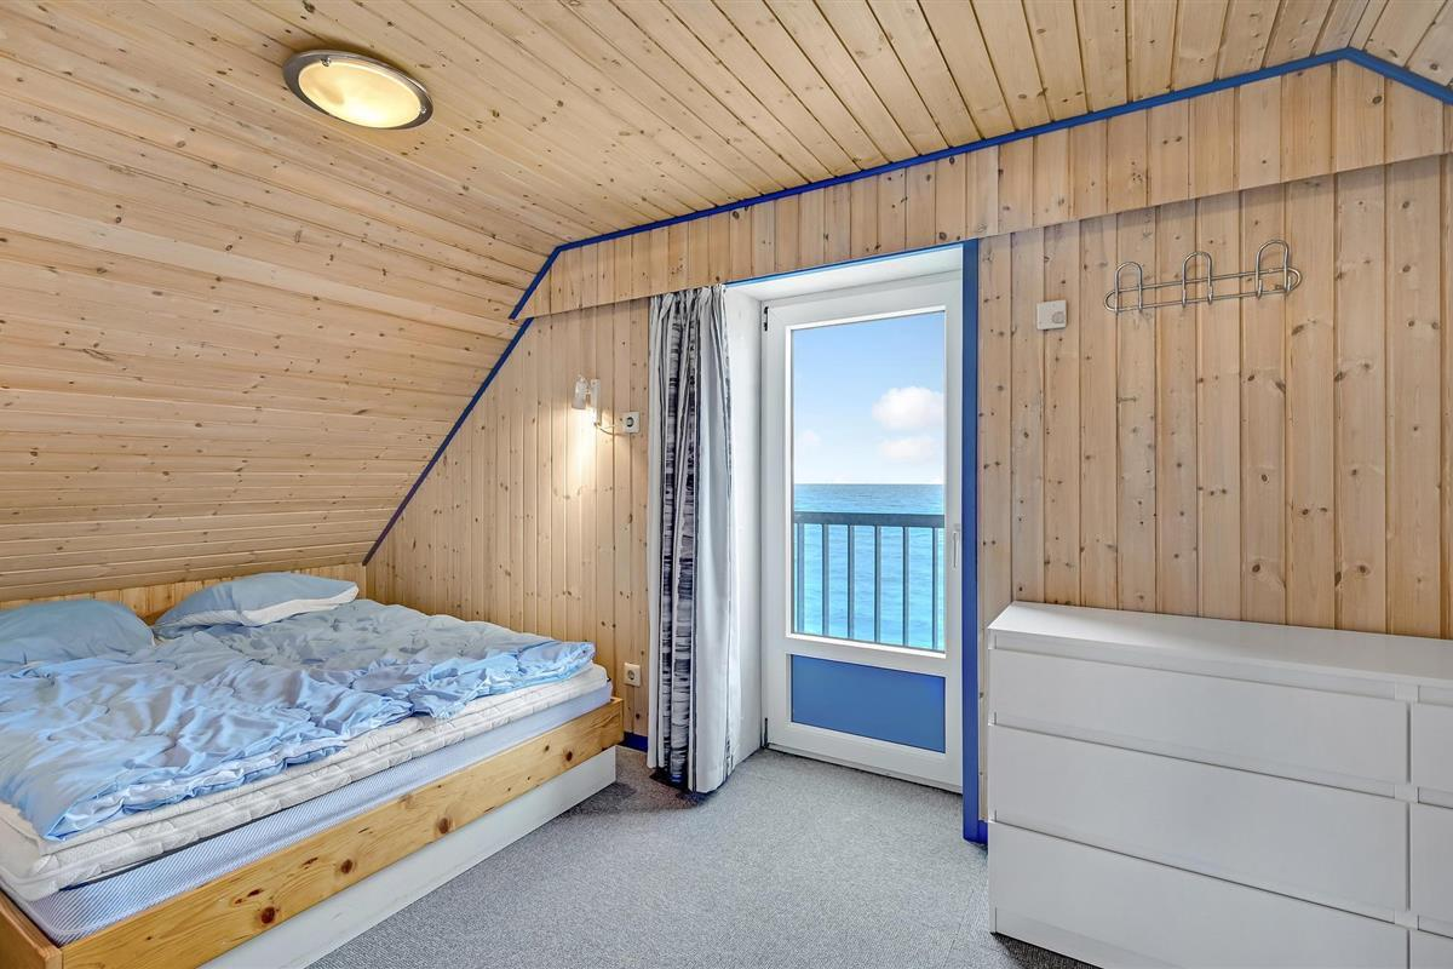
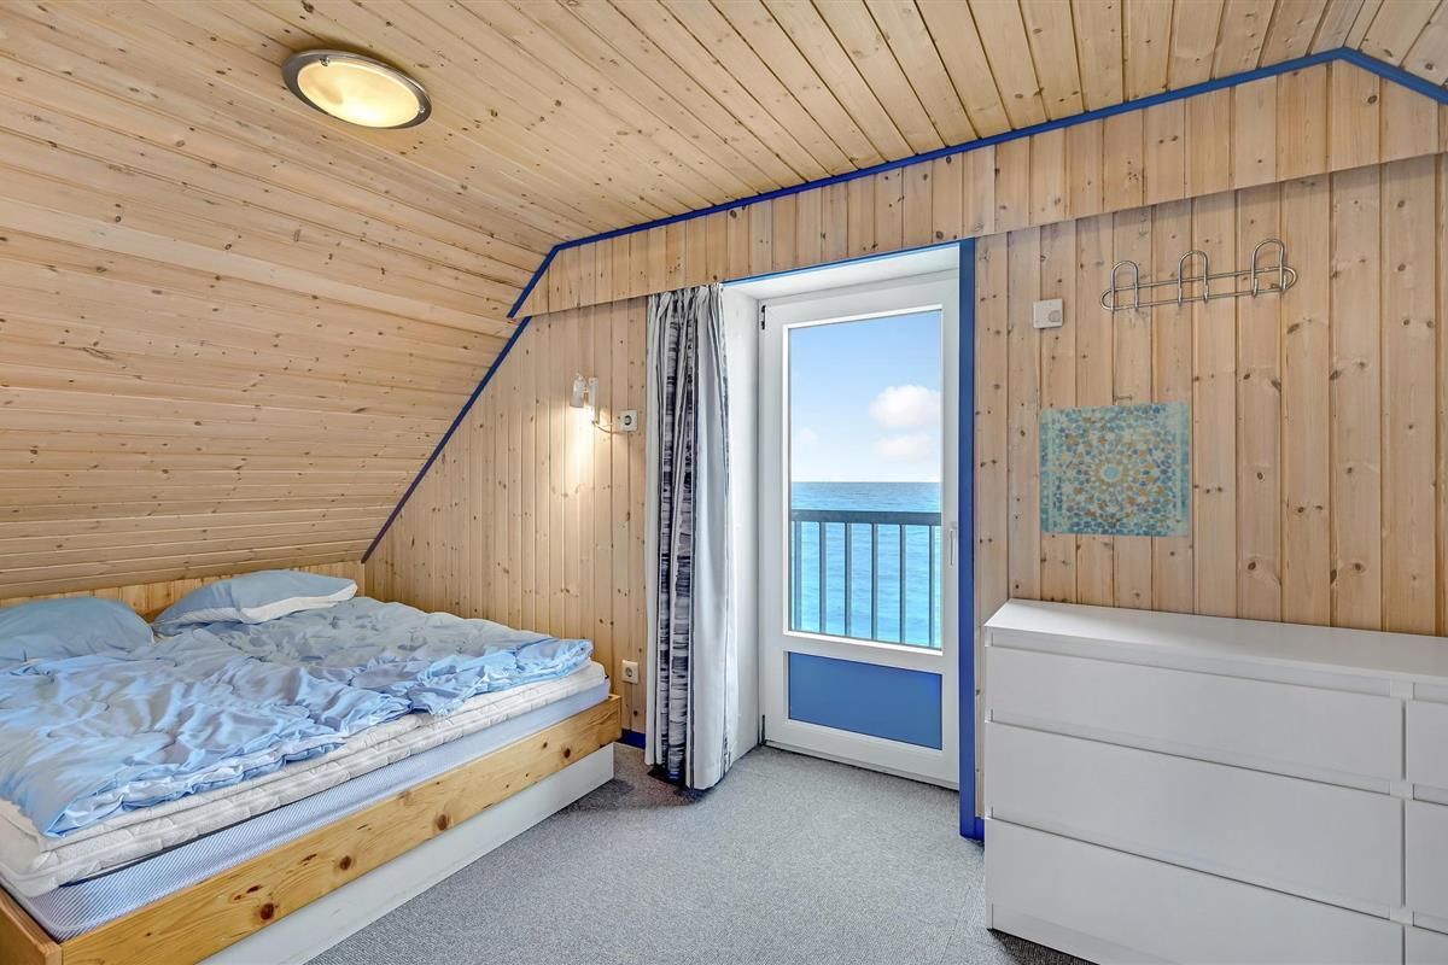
+ wall art [1039,400,1190,539]
